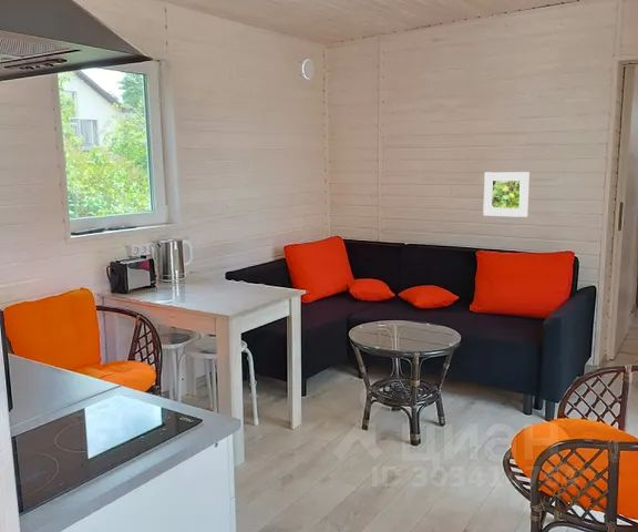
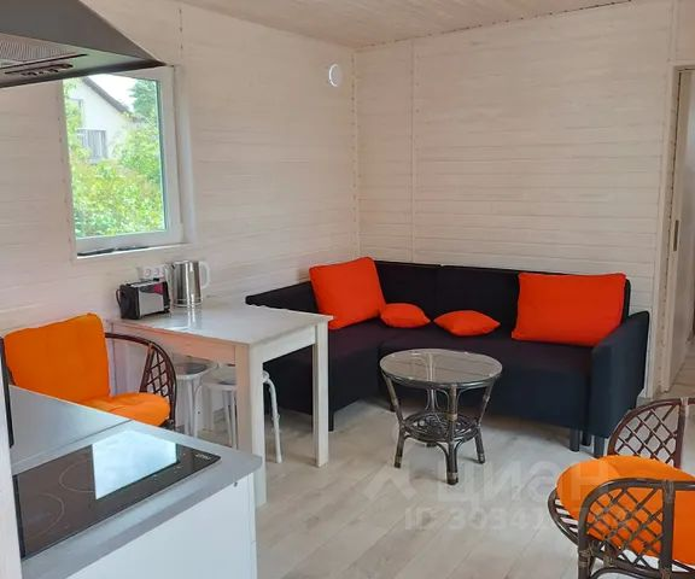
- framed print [483,171,531,218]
